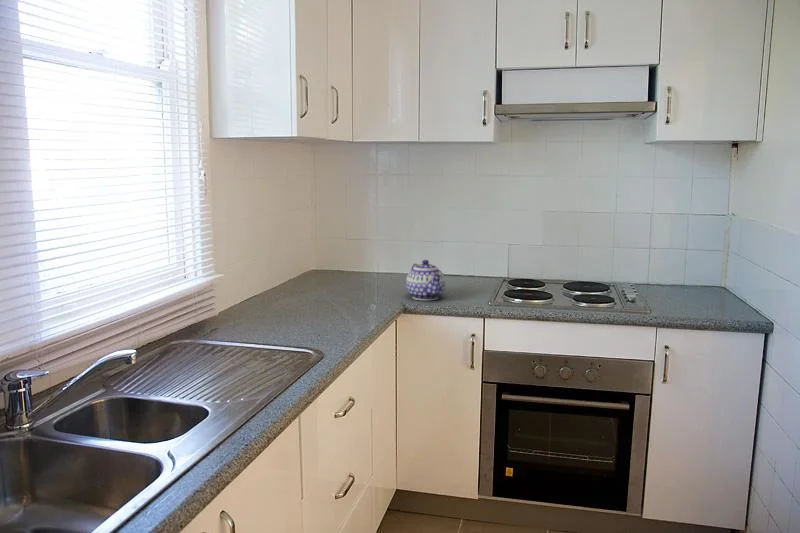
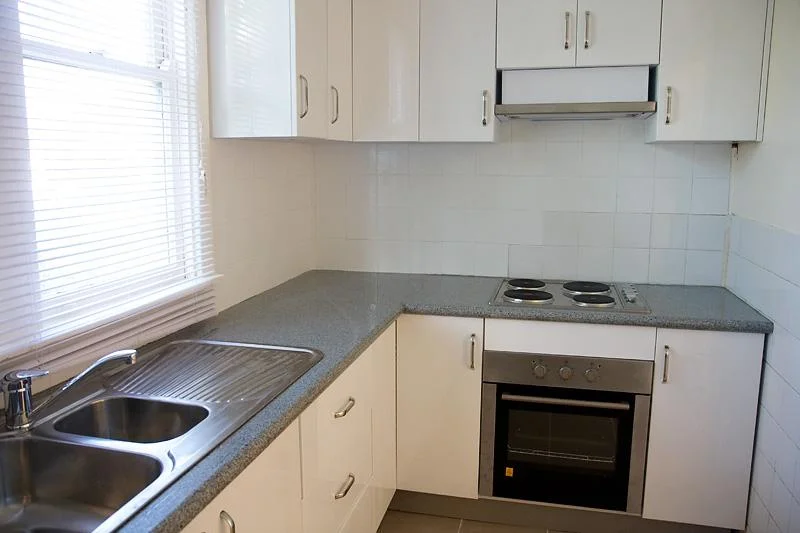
- teapot [405,259,446,301]
